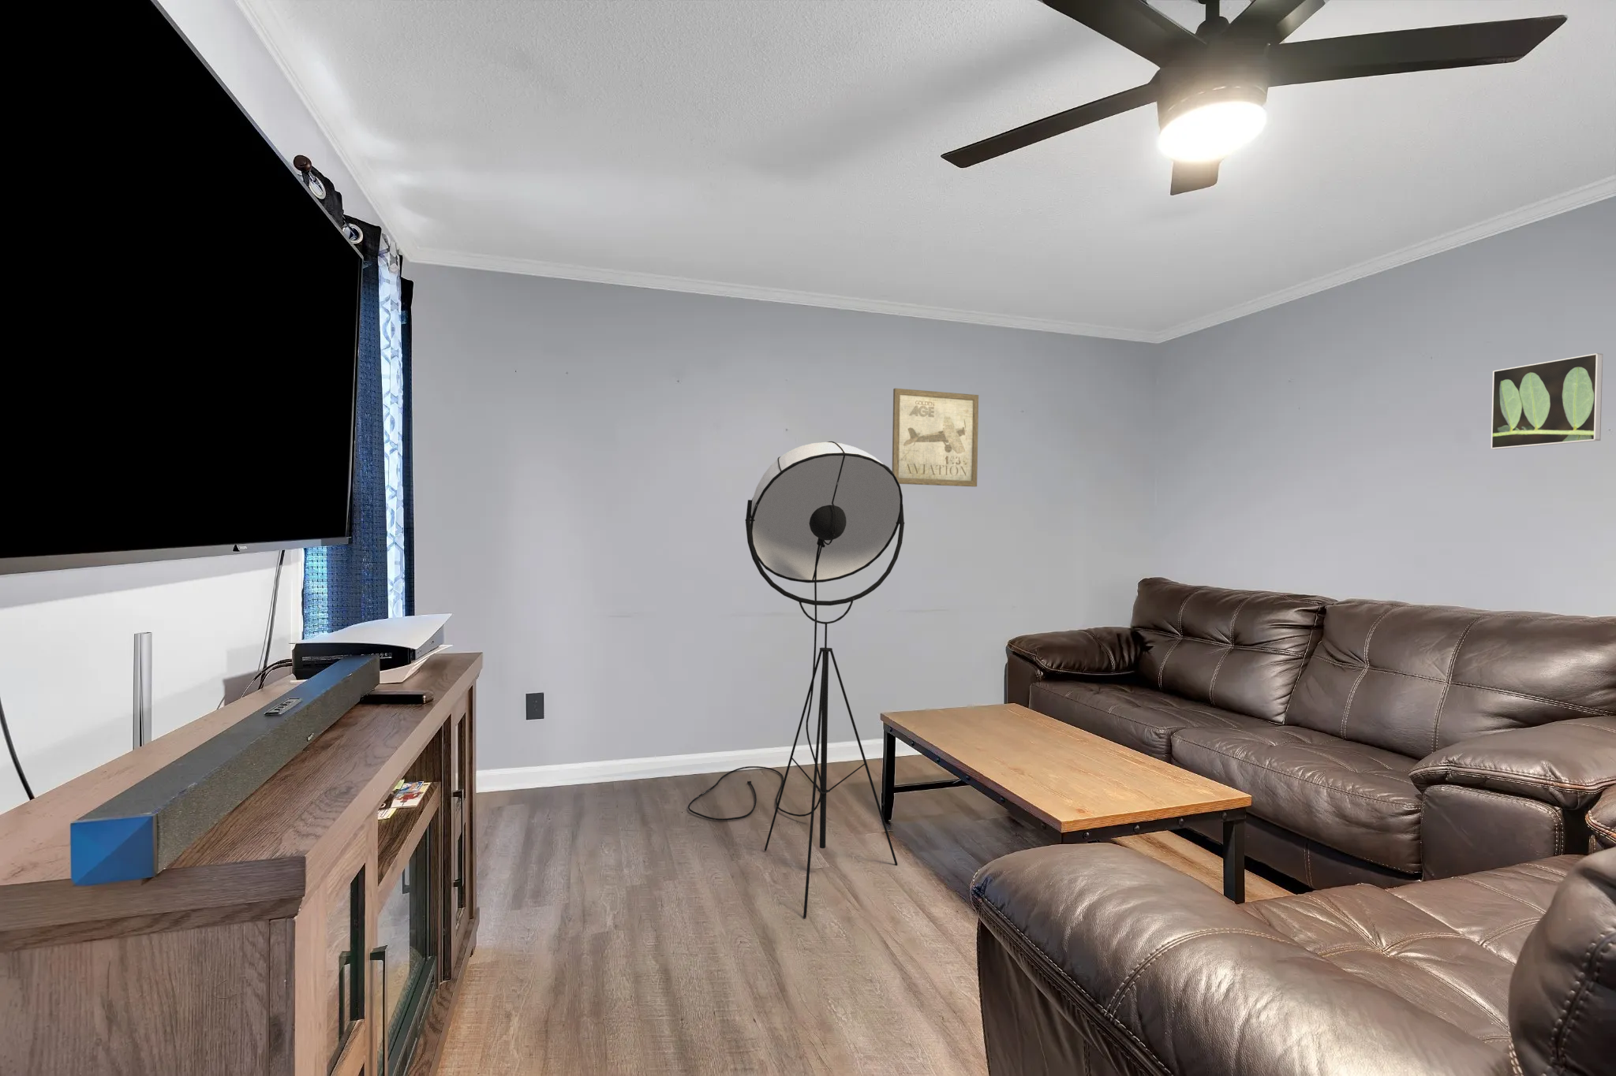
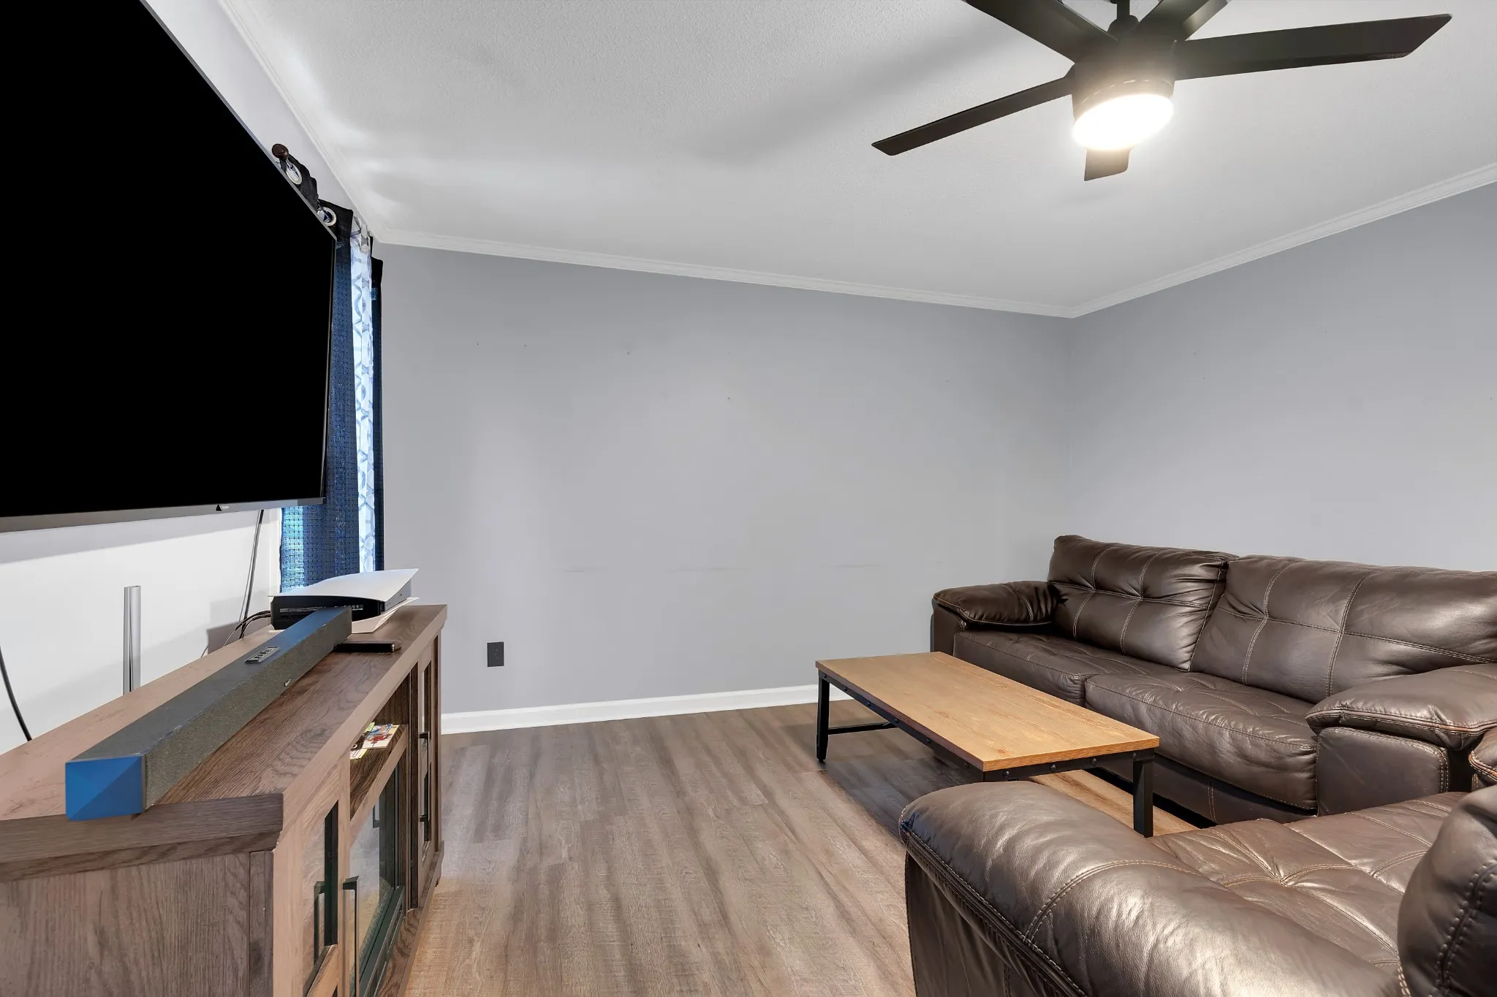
- wall art [892,388,979,488]
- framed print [1490,352,1603,450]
- floor lamp [687,441,905,919]
